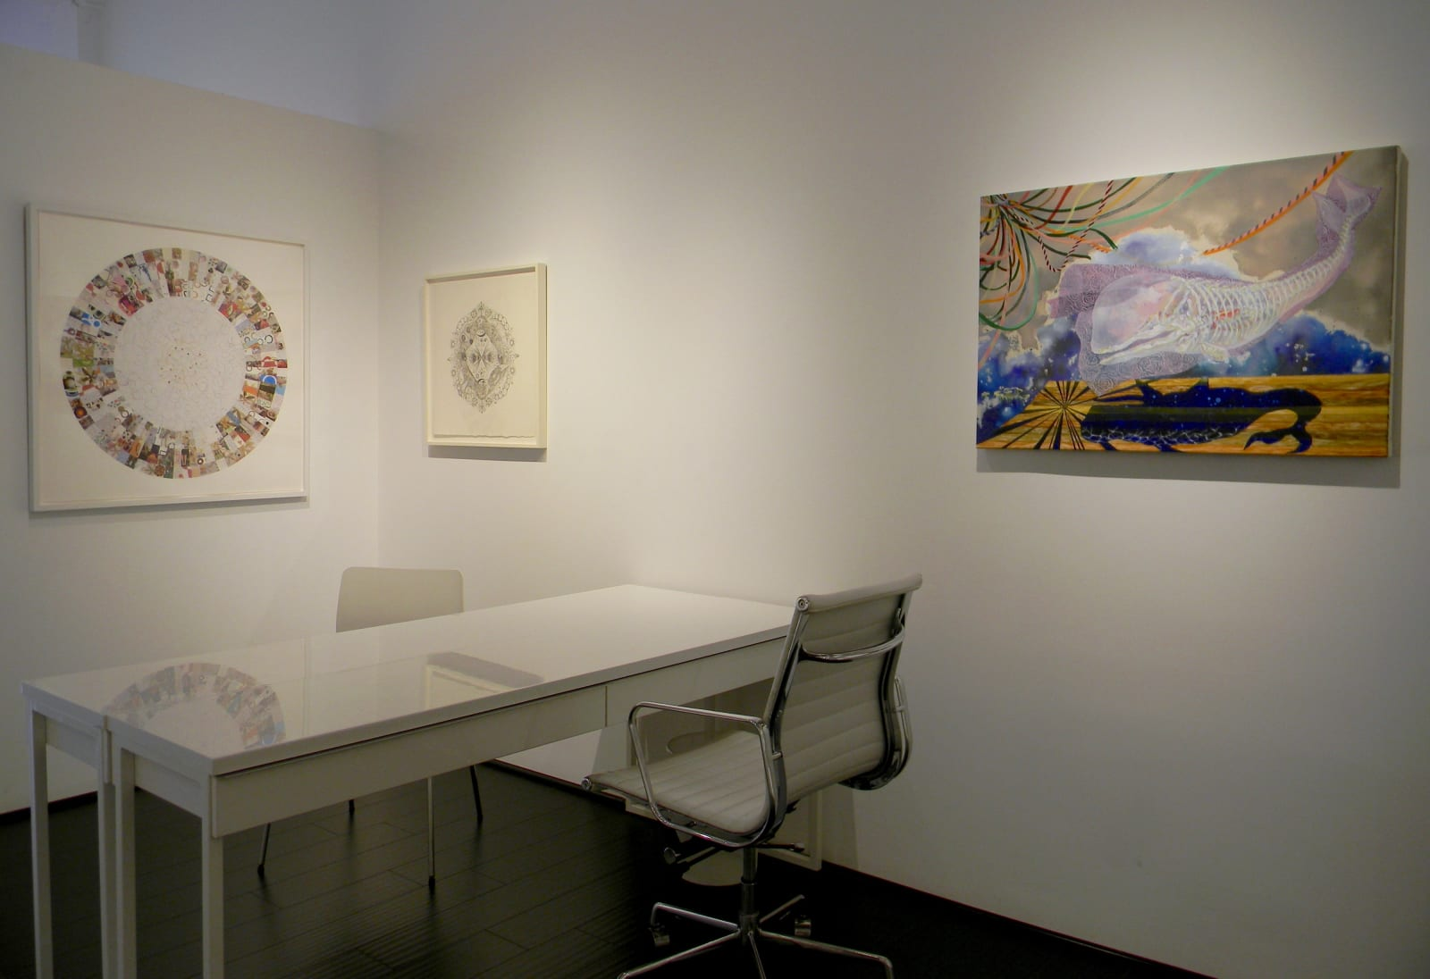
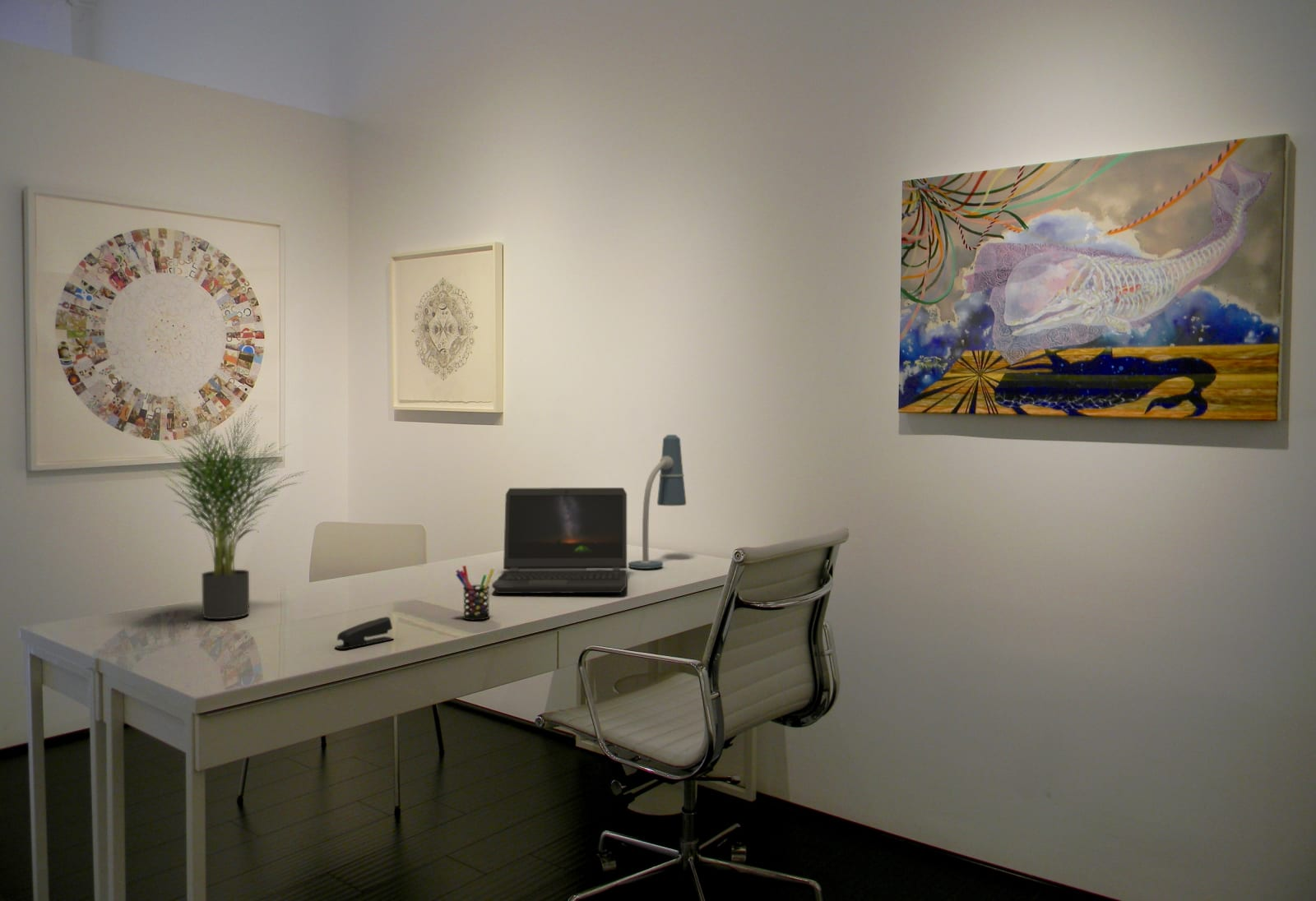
+ pen holder [455,565,494,621]
+ laptop computer [491,487,628,594]
+ potted plant [153,399,313,620]
+ stapler [334,616,394,649]
+ desk lamp [628,434,687,570]
